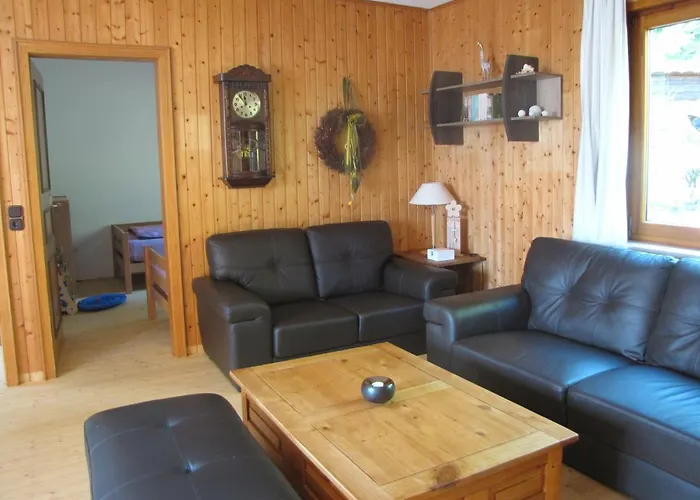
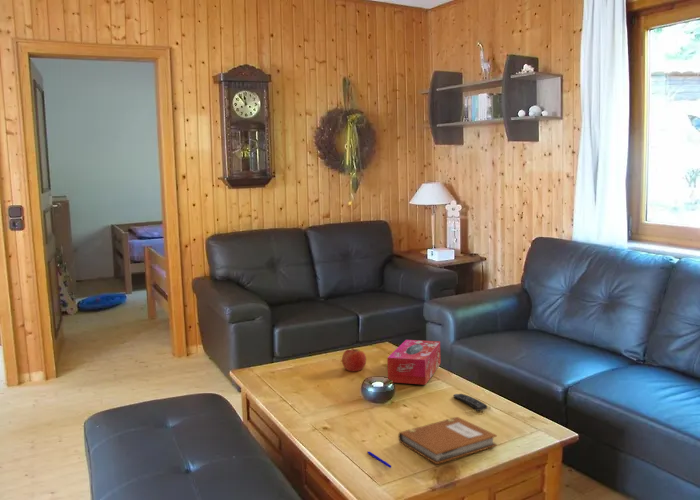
+ remote control [453,393,488,412]
+ pen [367,451,392,469]
+ notebook [398,416,498,465]
+ tissue box [386,339,442,386]
+ fruit [341,347,367,373]
